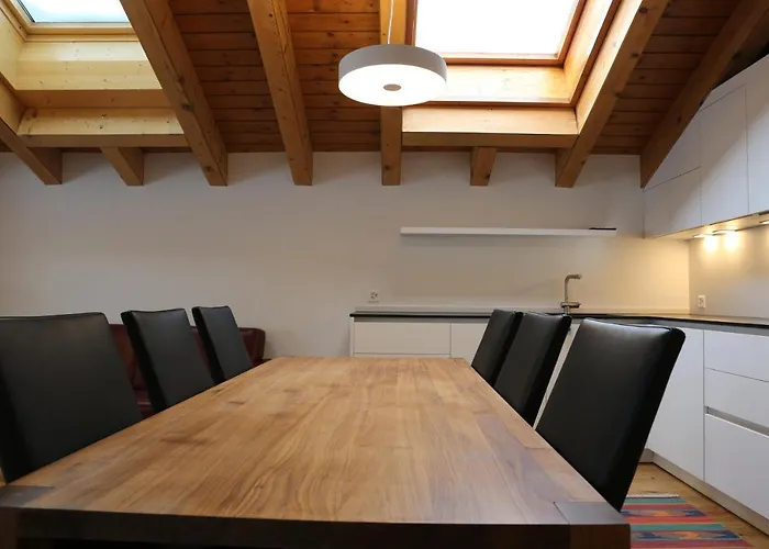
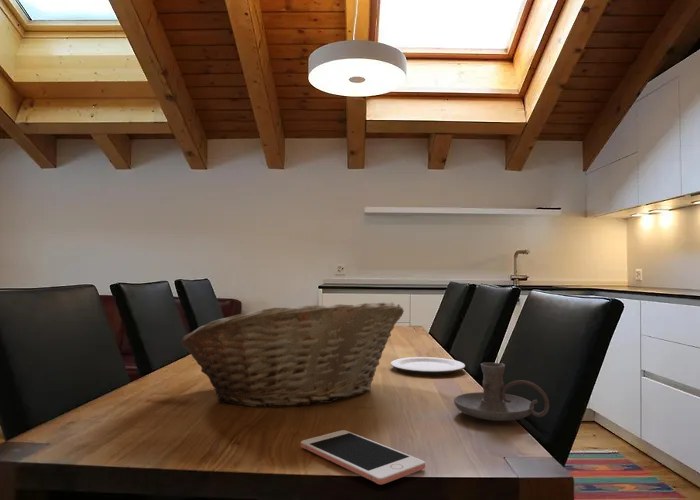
+ plate [390,356,466,375]
+ fruit basket [180,301,405,408]
+ candle holder [453,362,550,422]
+ cell phone [300,429,426,486]
